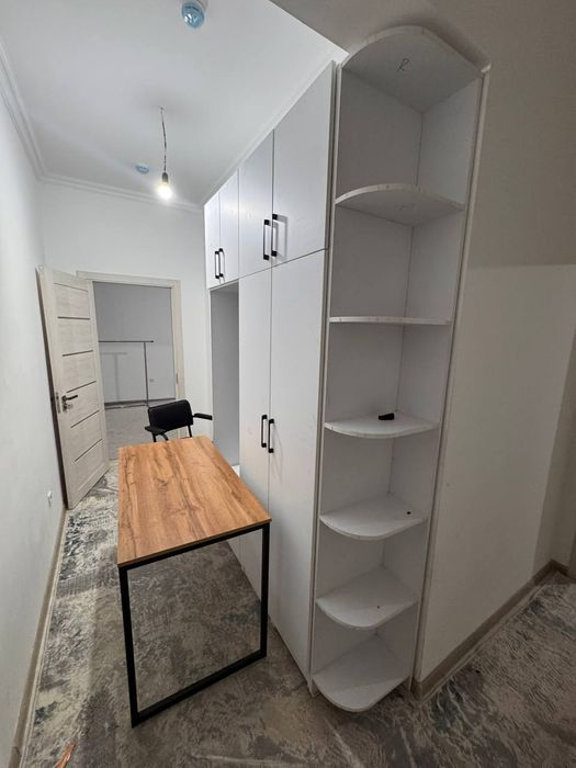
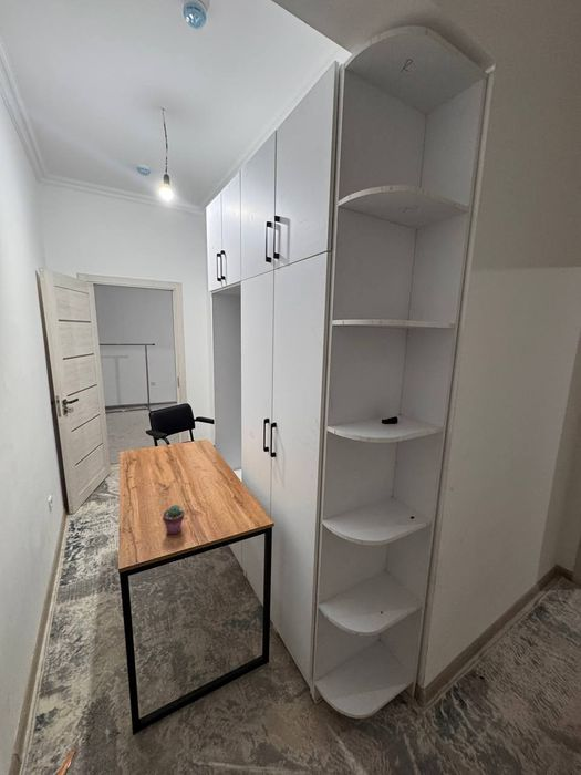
+ potted succulent [162,504,186,536]
